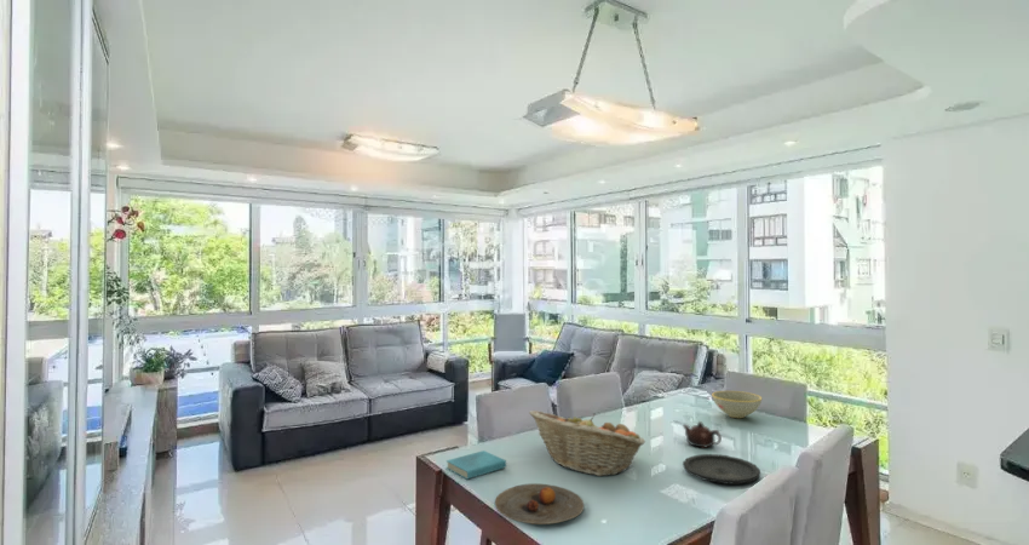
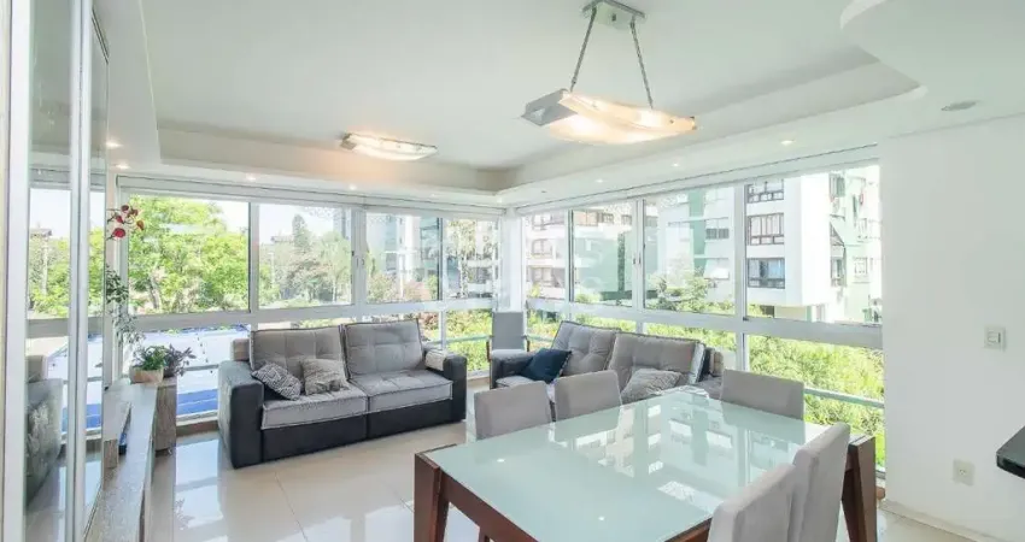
- bowl [711,390,763,419]
- teapot [682,420,723,448]
- plate [682,453,761,486]
- plate [494,482,586,526]
- fruit basket [528,409,646,477]
- book [445,449,507,481]
